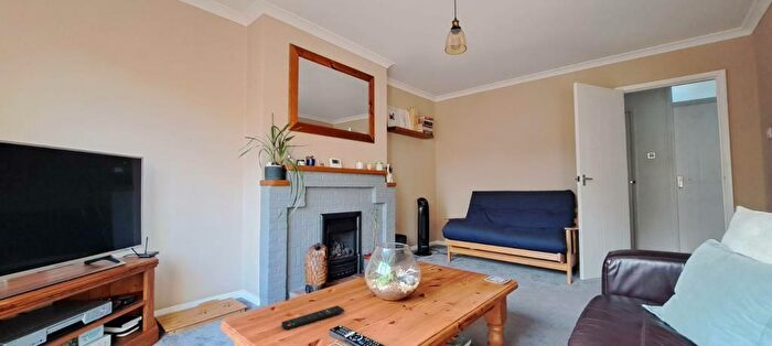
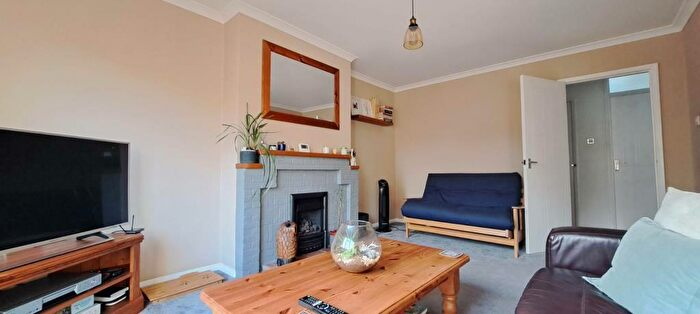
- remote control [280,304,345,331]
